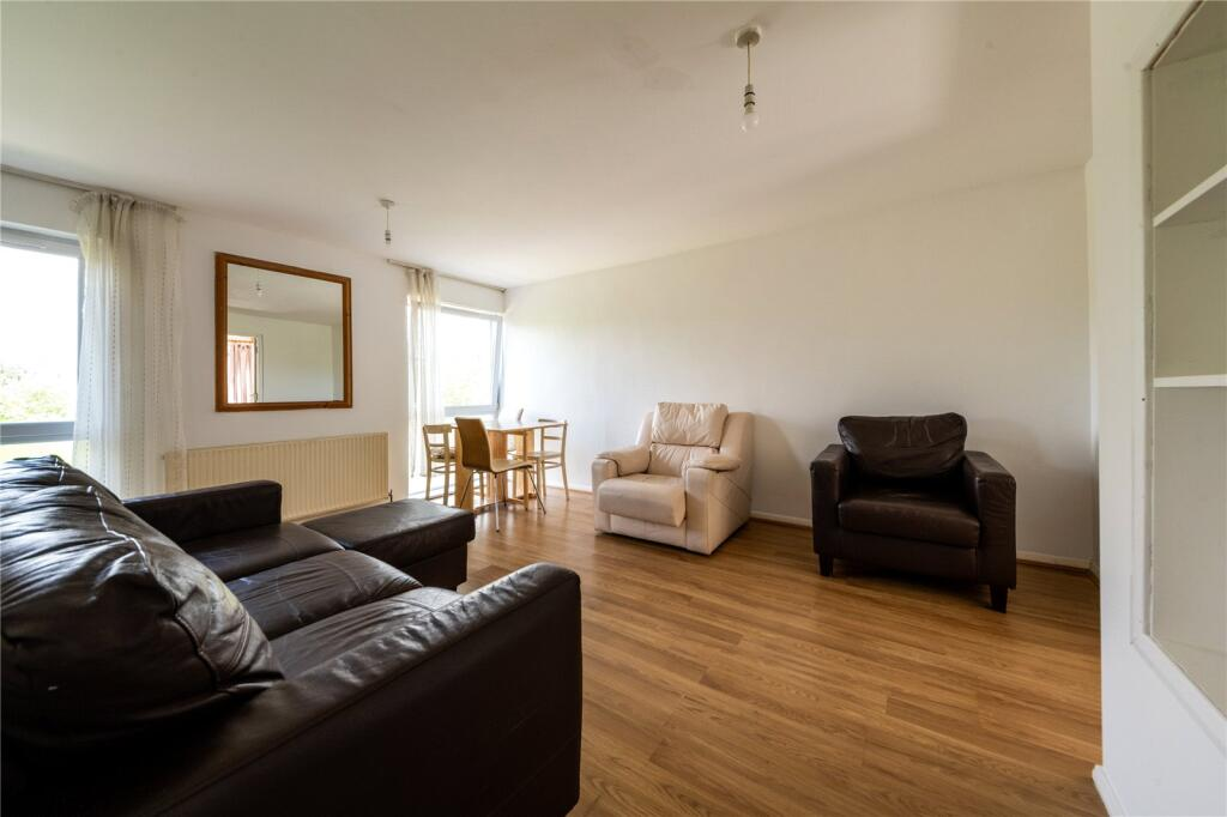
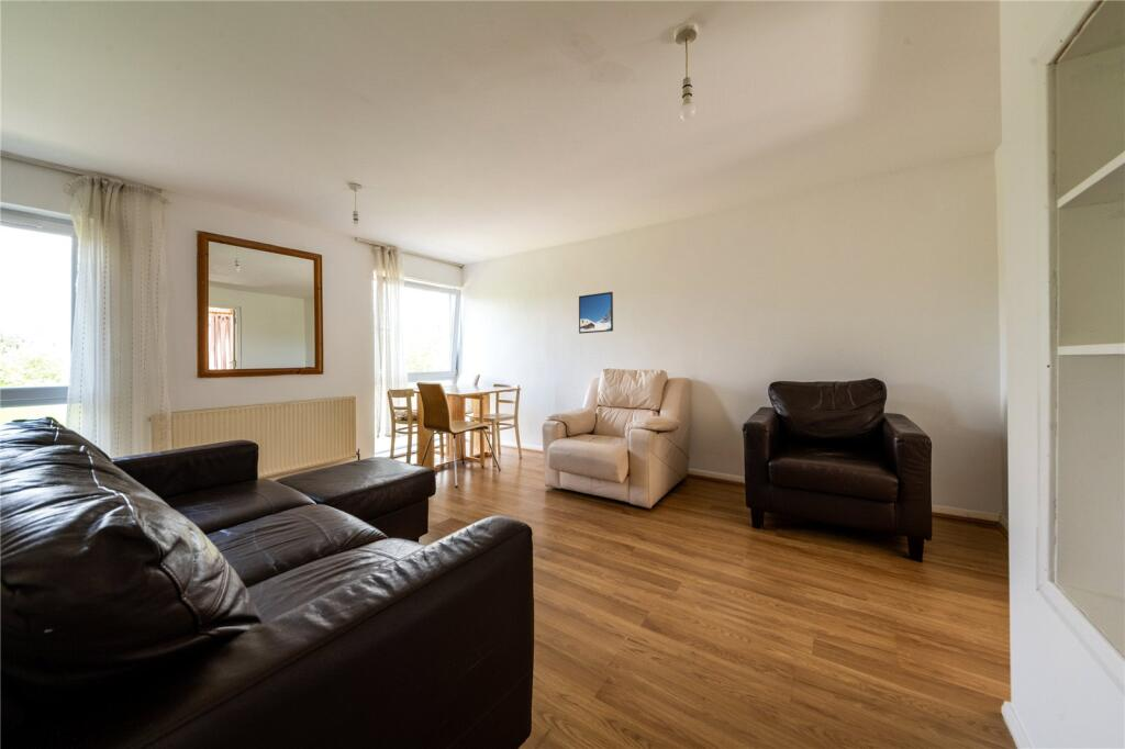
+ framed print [578,291,614,335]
